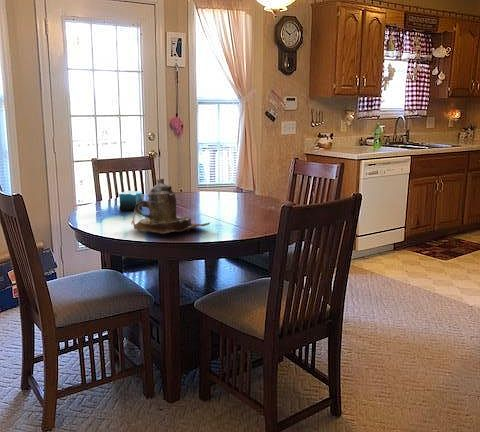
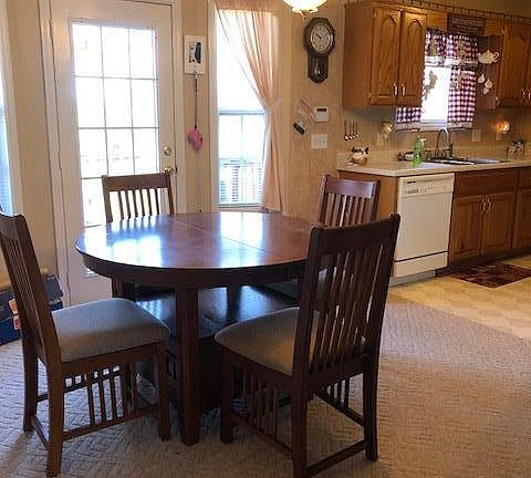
- teapot [130,178,211,235]
- candle [118,190,144,212]
